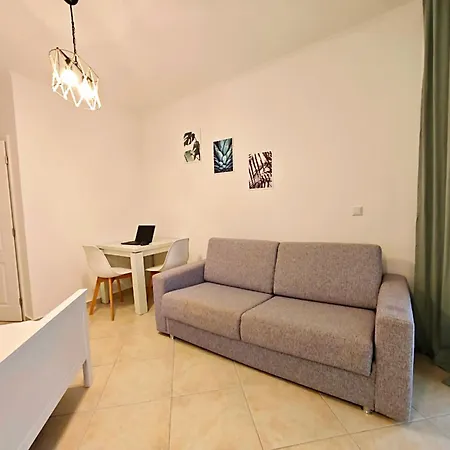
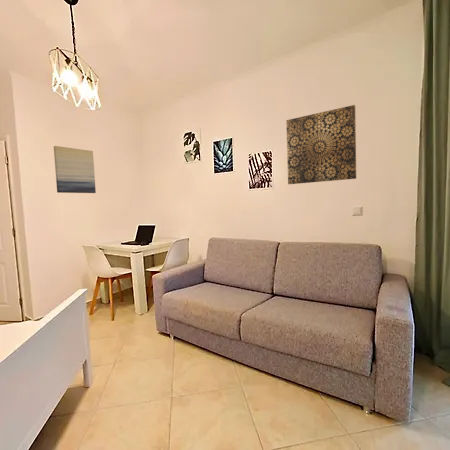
+ wall art [53,145,97,194]
+ wall art [285,104,357,185]
